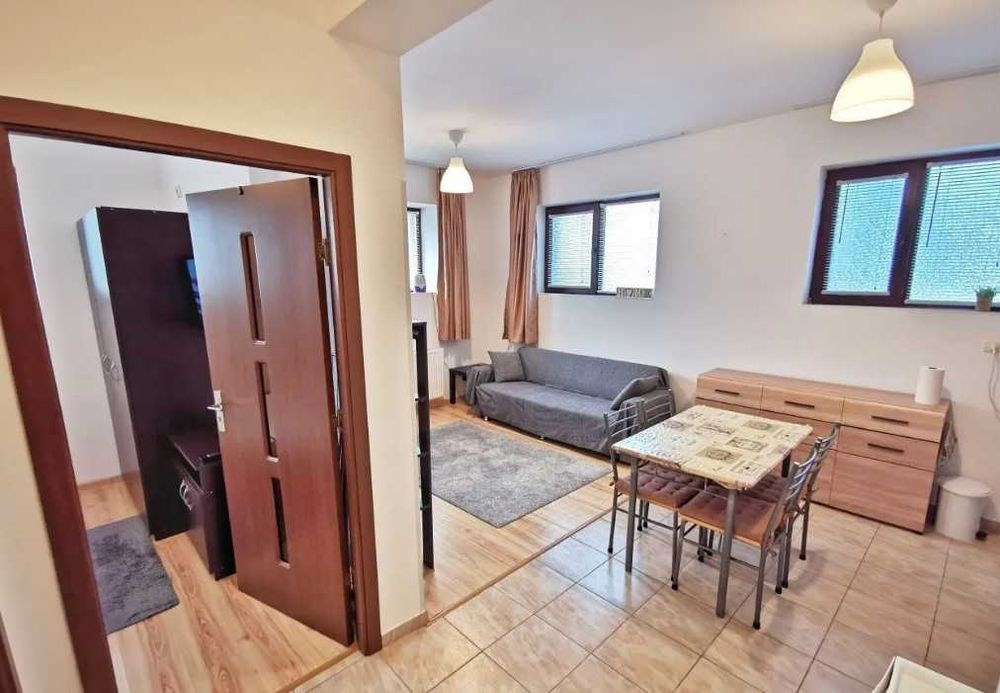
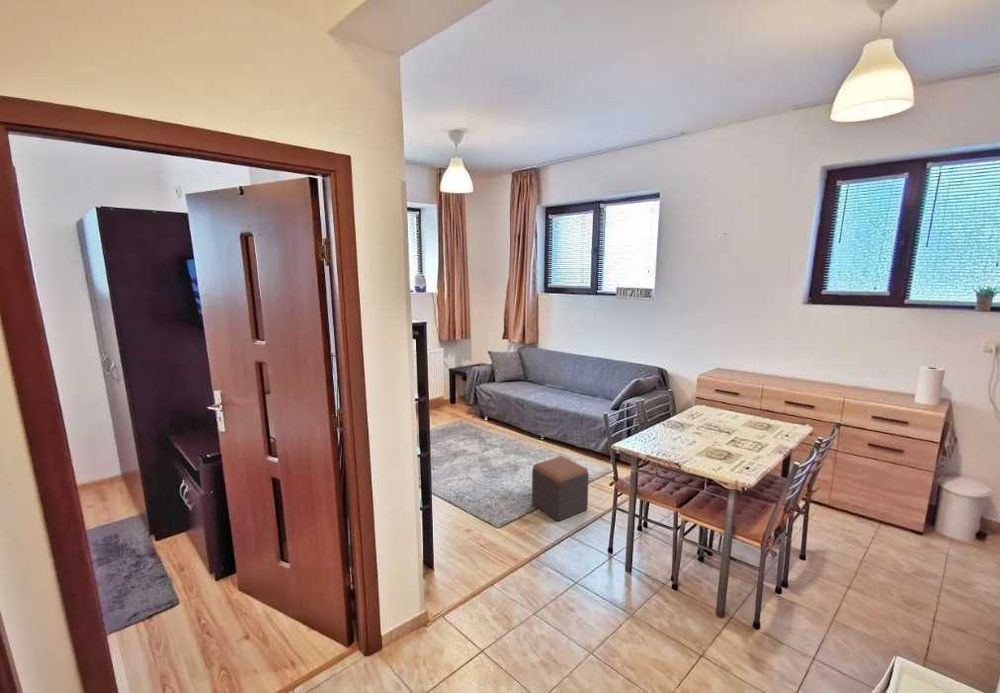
+ footstool [531,455,590,522]
